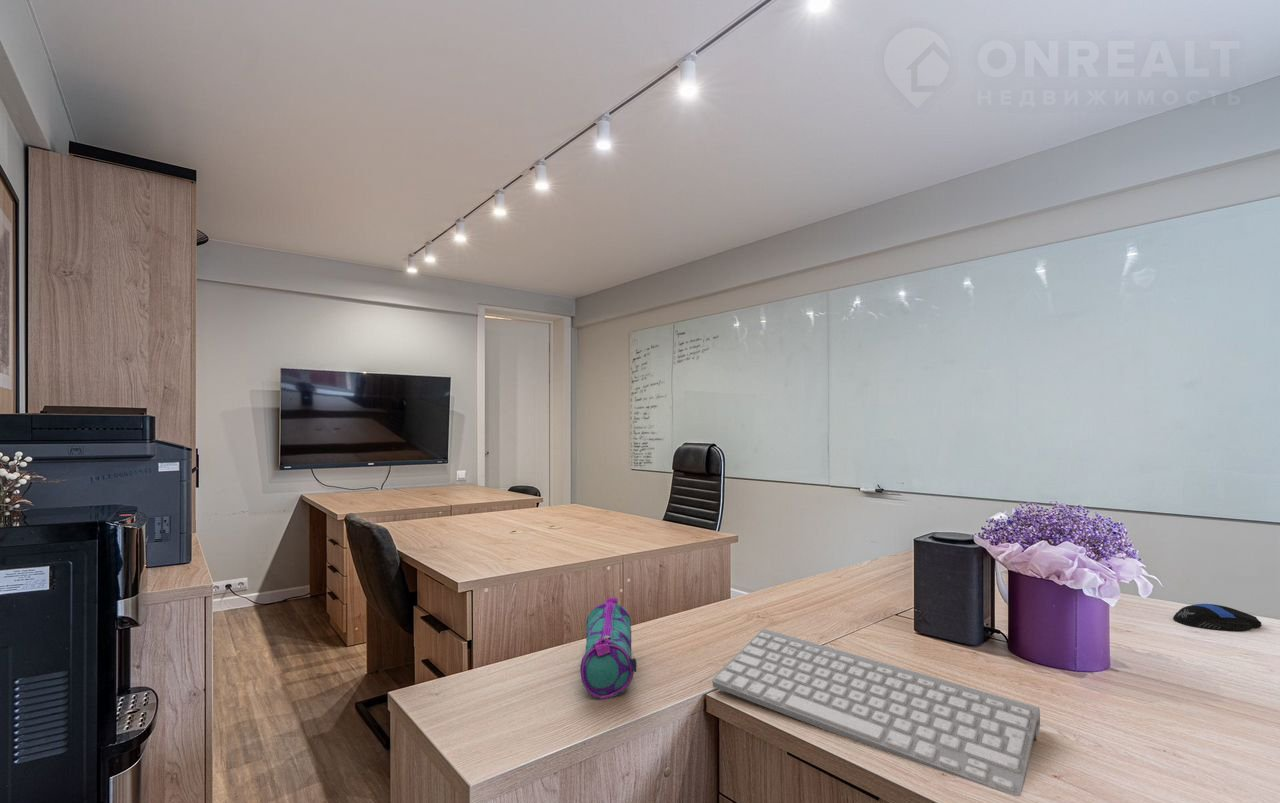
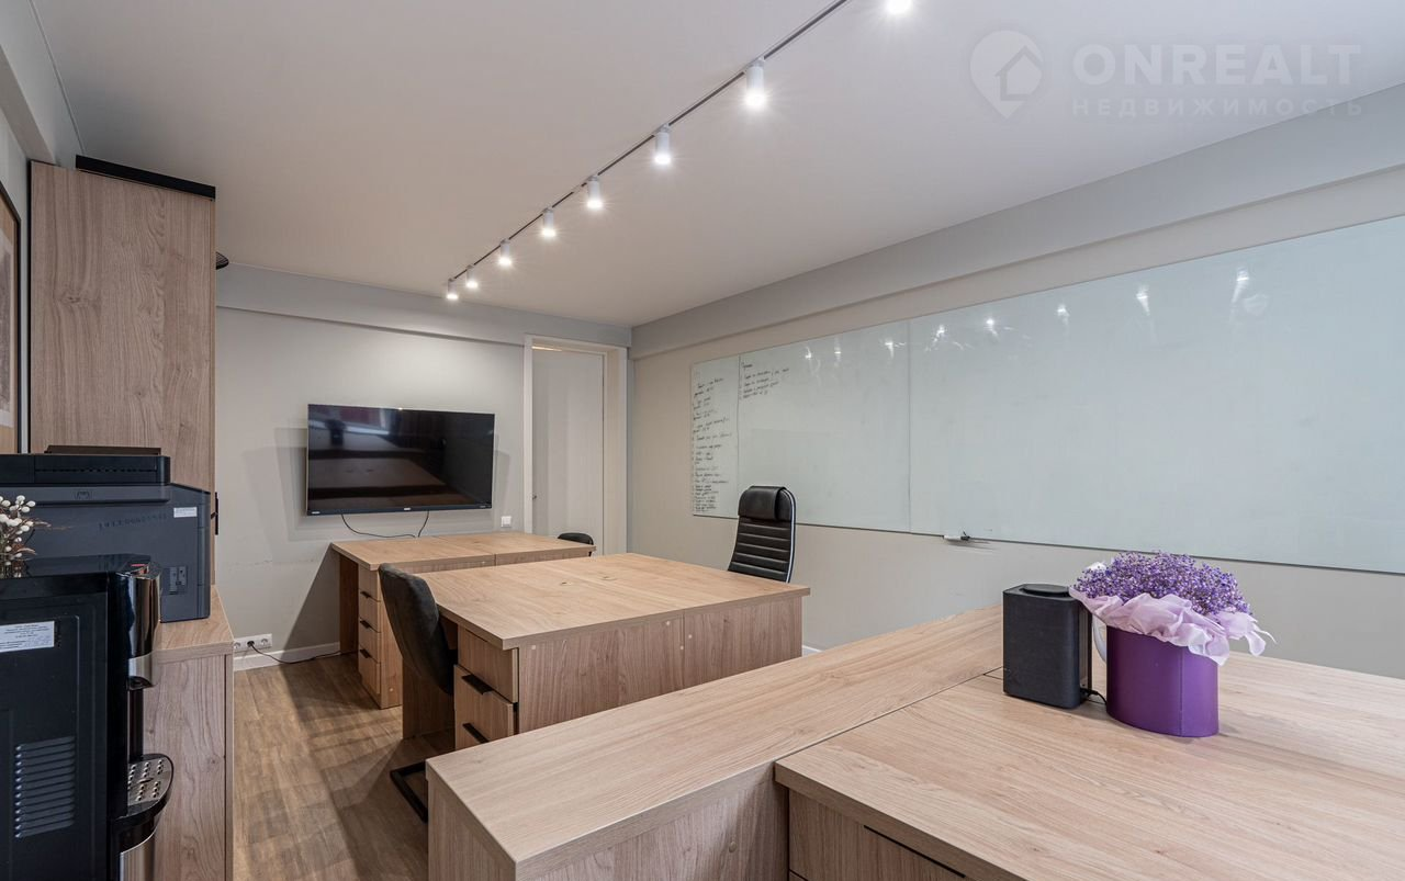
- computer mouse [1172,603,1263,633]
- computer keyboard [711,628,1041,797]
- pencil case [579,597,638,700]
